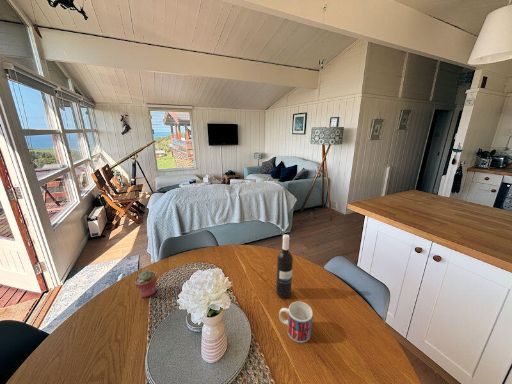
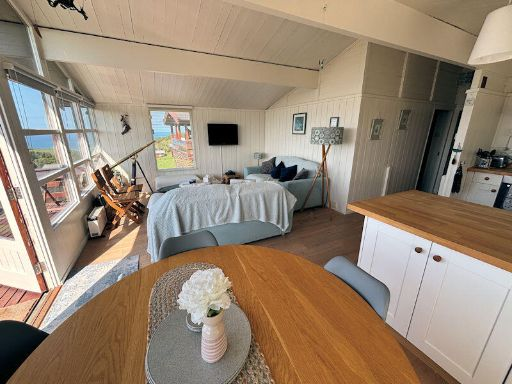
- potted succulent [134,270,158,299]
- mug [278,301,314,344]
- wine bottle [275,234,294,299]
